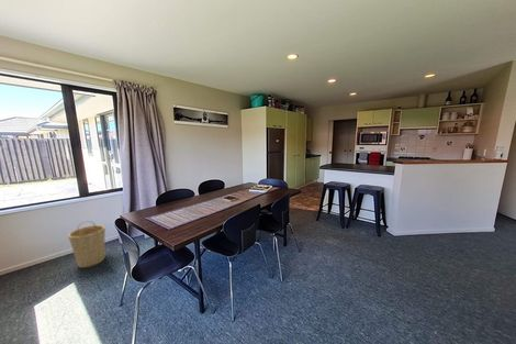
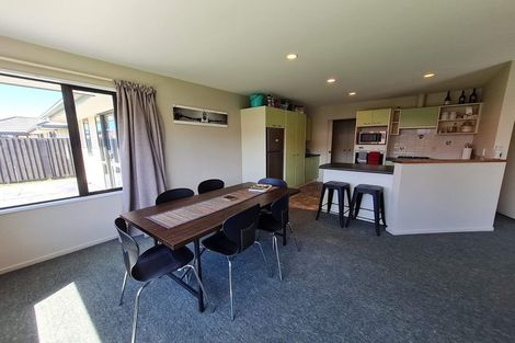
- basket [67,220,106,269]
